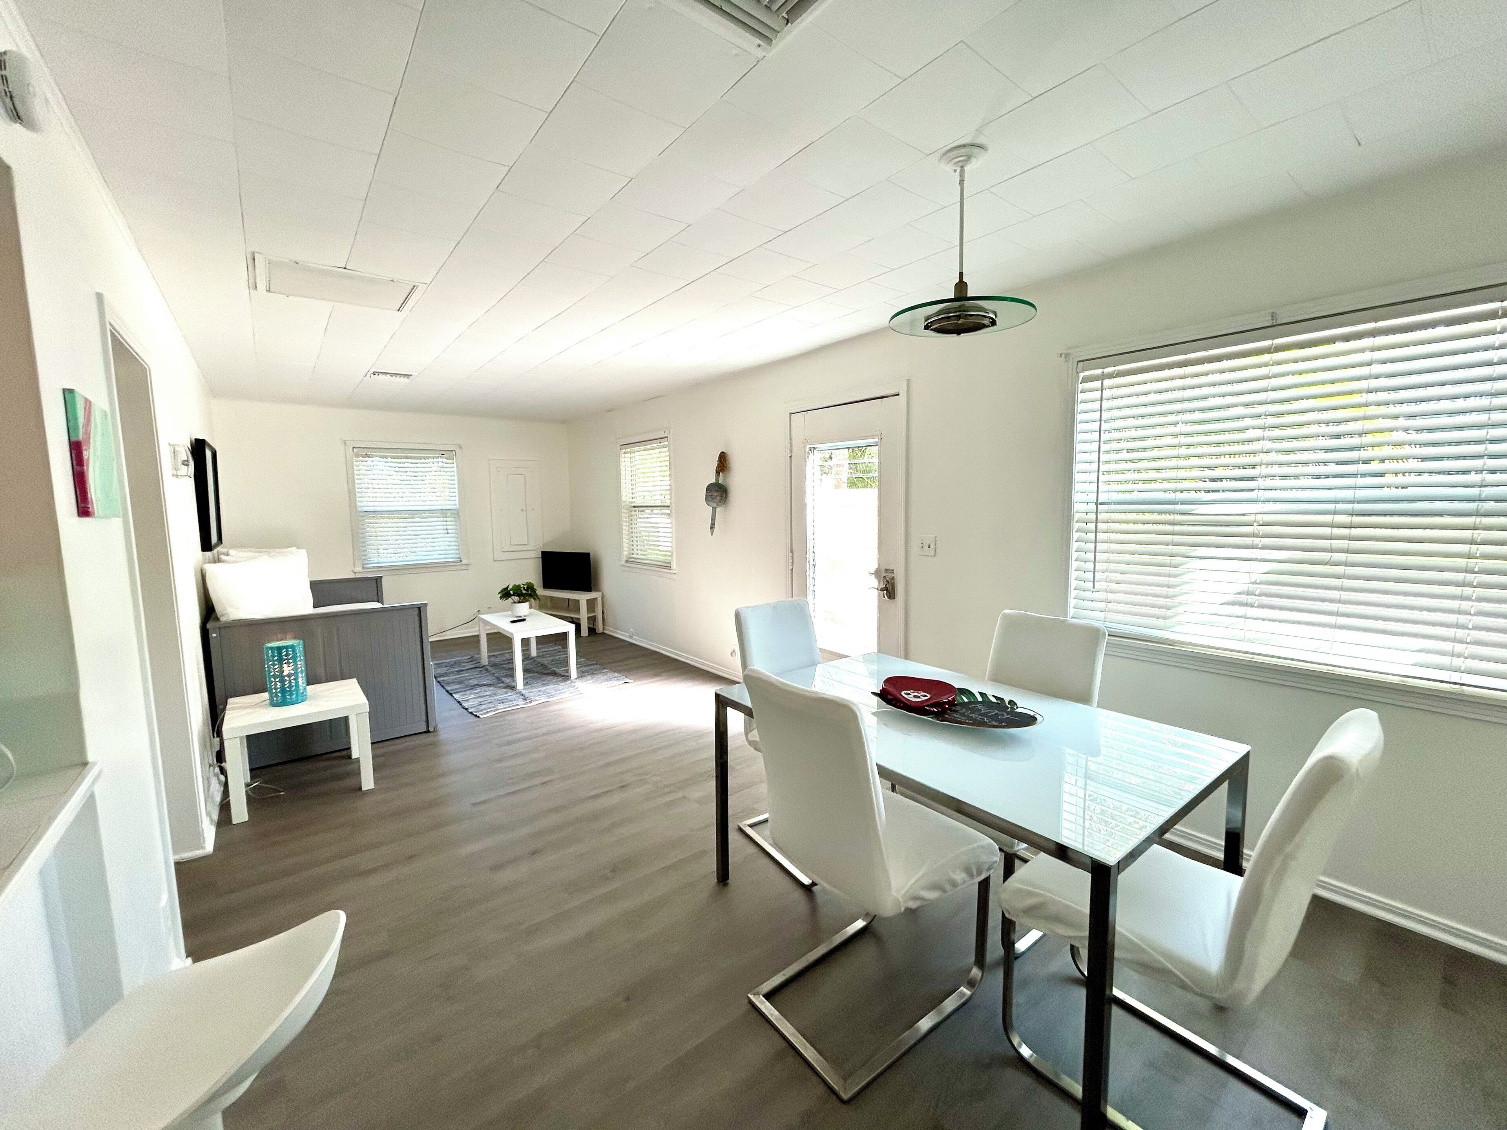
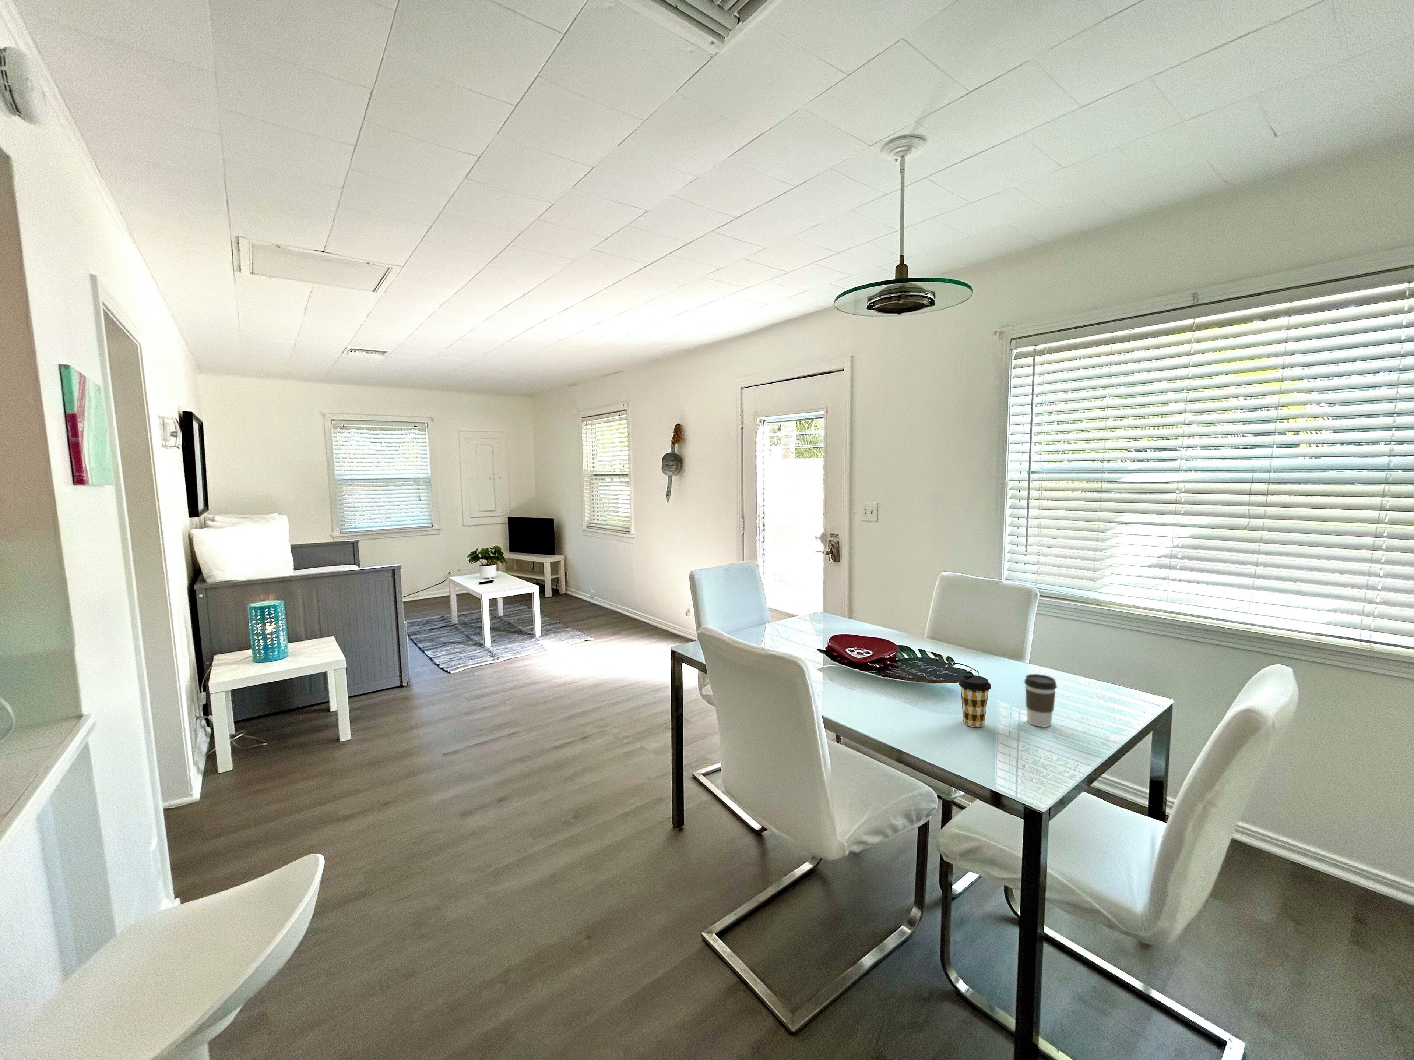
+ coffee cup [1024,674,1058,727]
+ coffee cup [959,675,992,728]
